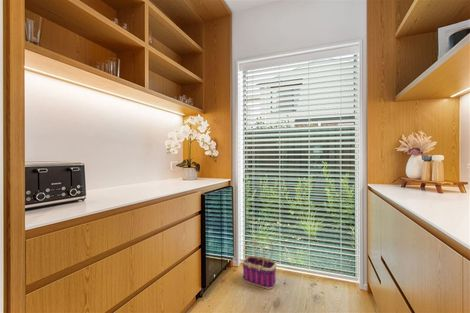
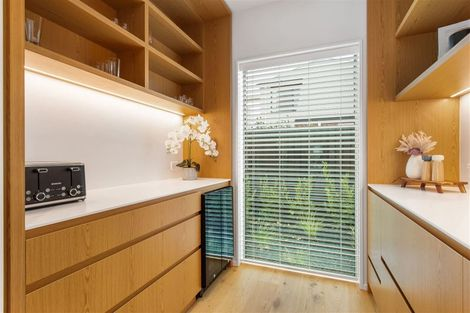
- basket [241,234,277,290]
